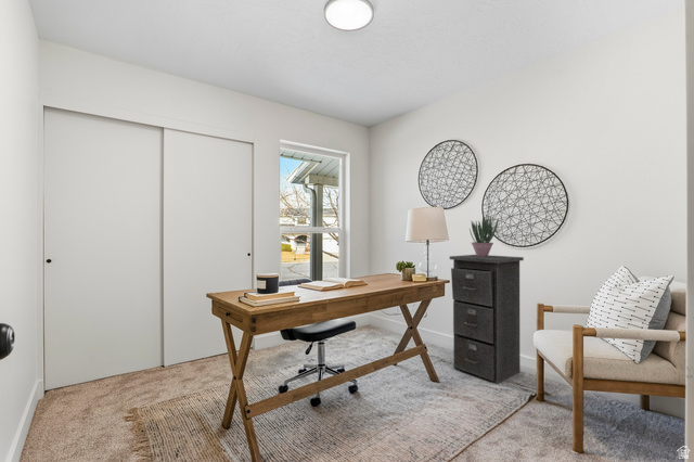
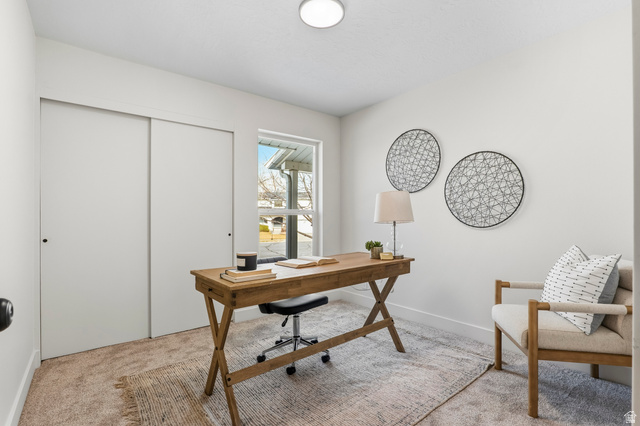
- potted plant [468,215,500,257]
- filing cabinet [449,254,525,385]
